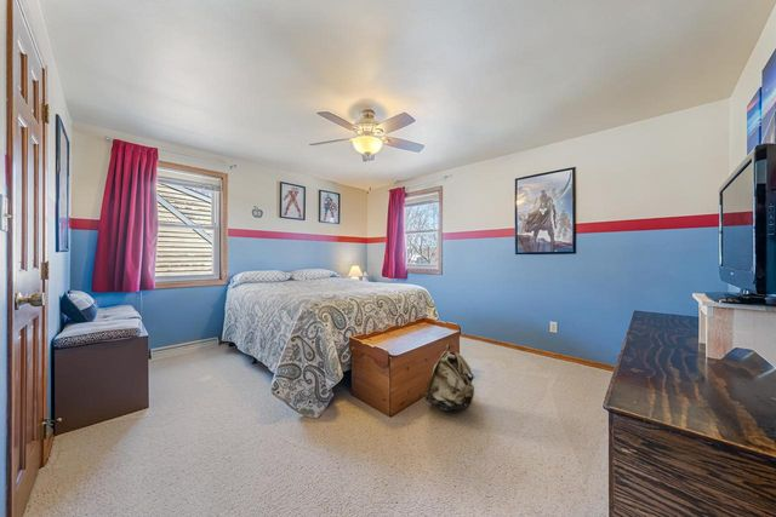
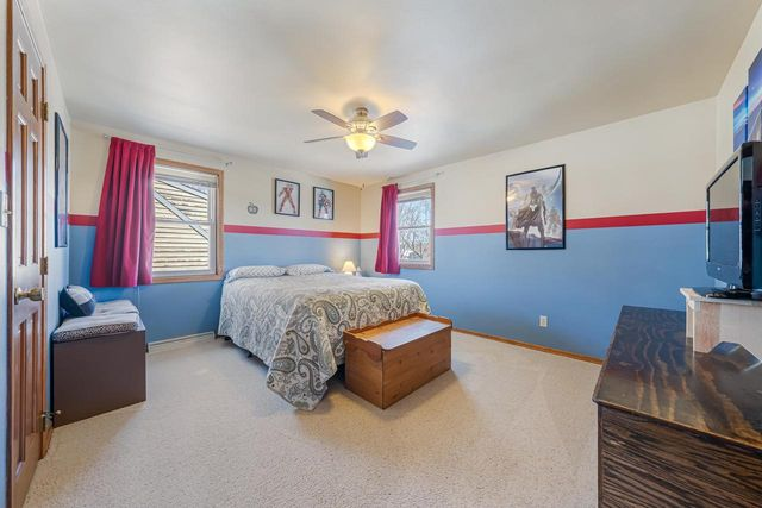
- backpack [423,343,477,412]
